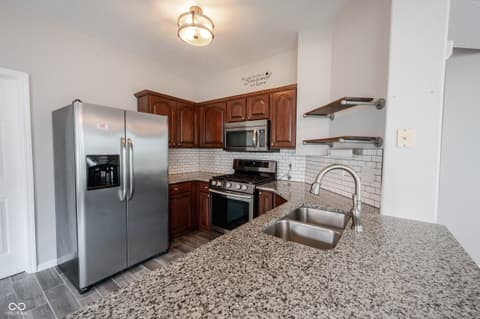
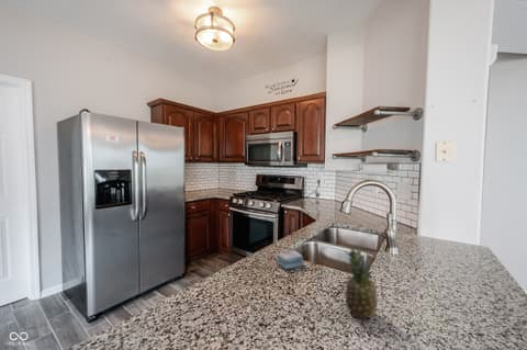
+ fruit [344,246,379,320]
+ sponge [277,249,304,270]
